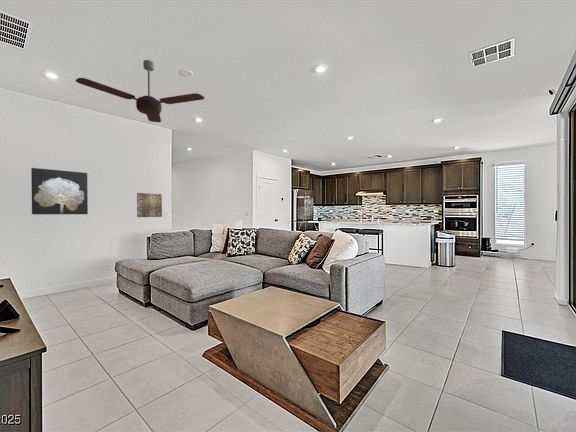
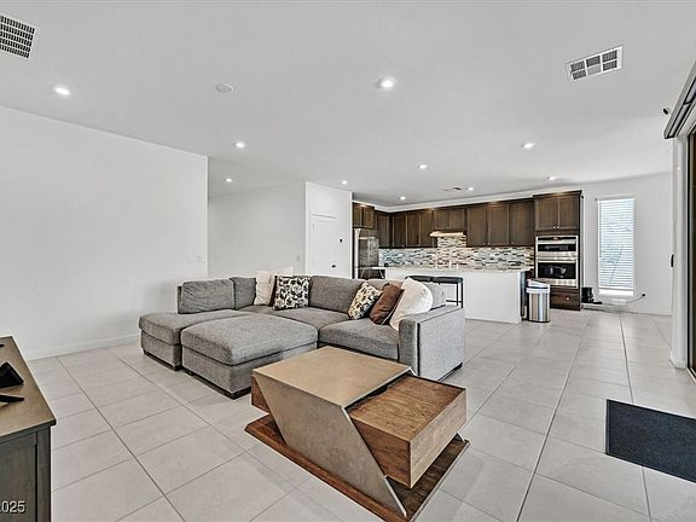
- wall art [30,167,89,215]
- wall art [136,192,163,218]
- ceiling fan [75,59,205,123]
